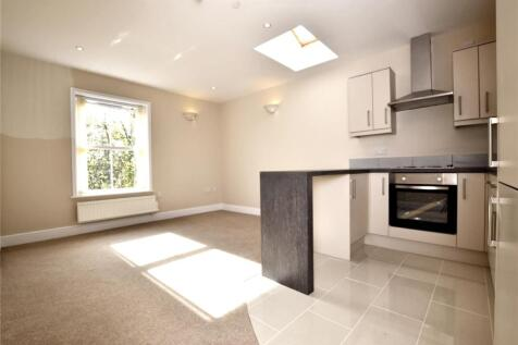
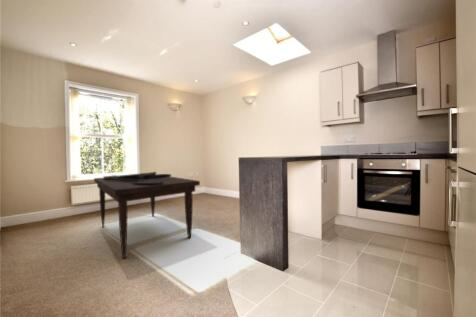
+ dining table [93,171,201,260]
